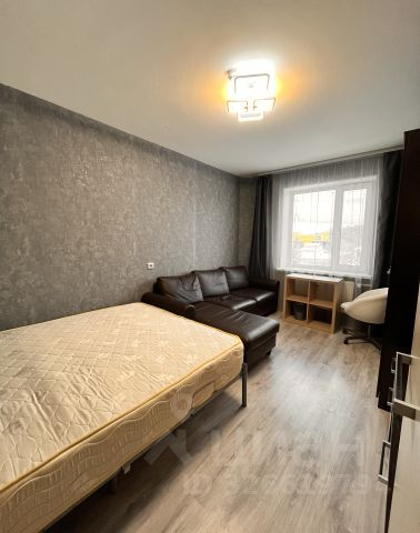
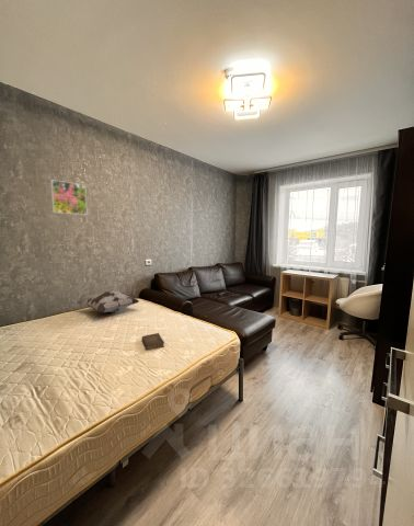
+ book [141,332,165,352]
+ decorative pillow [77,290,140,313]
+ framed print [49,179,88,216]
